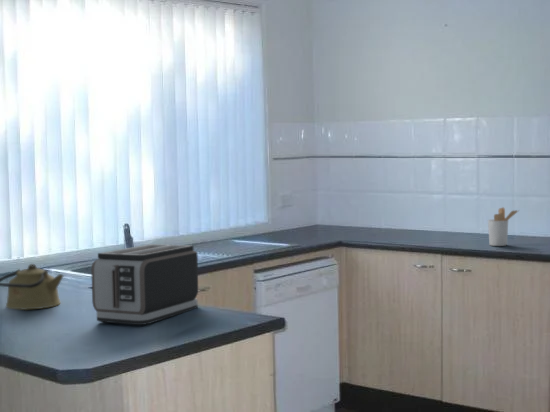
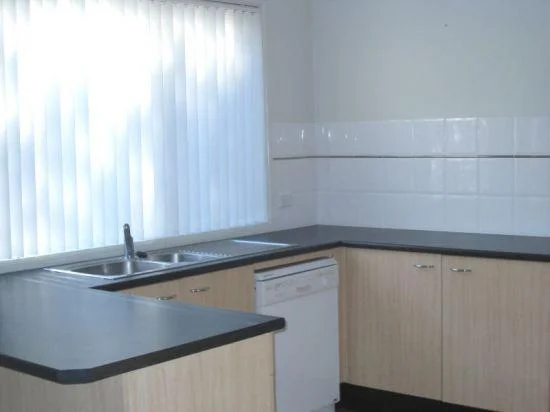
- kettle [0,263,65,311]
- toaster [90,243,199,326]
- utensil holder [487,206,520,247]
